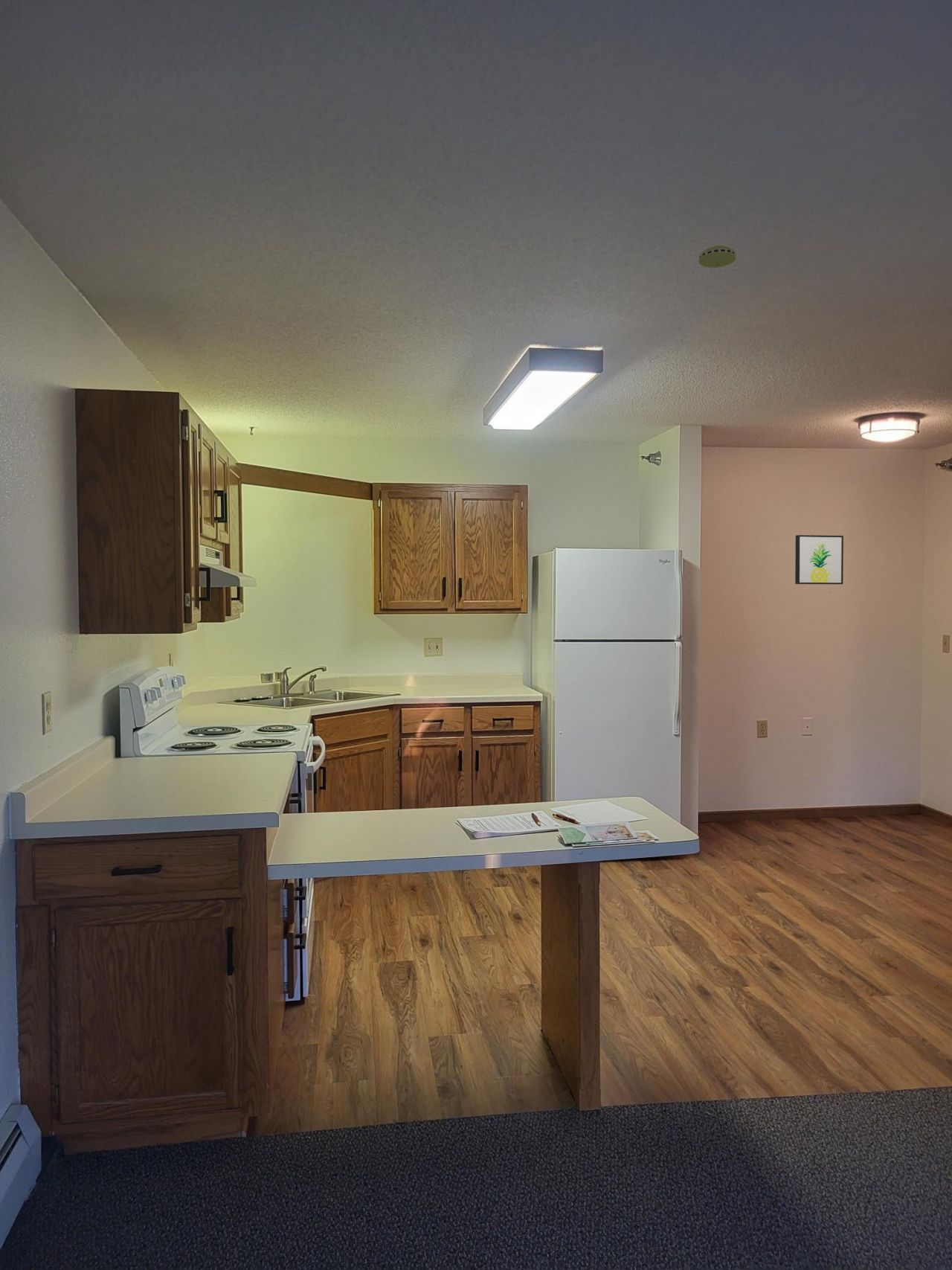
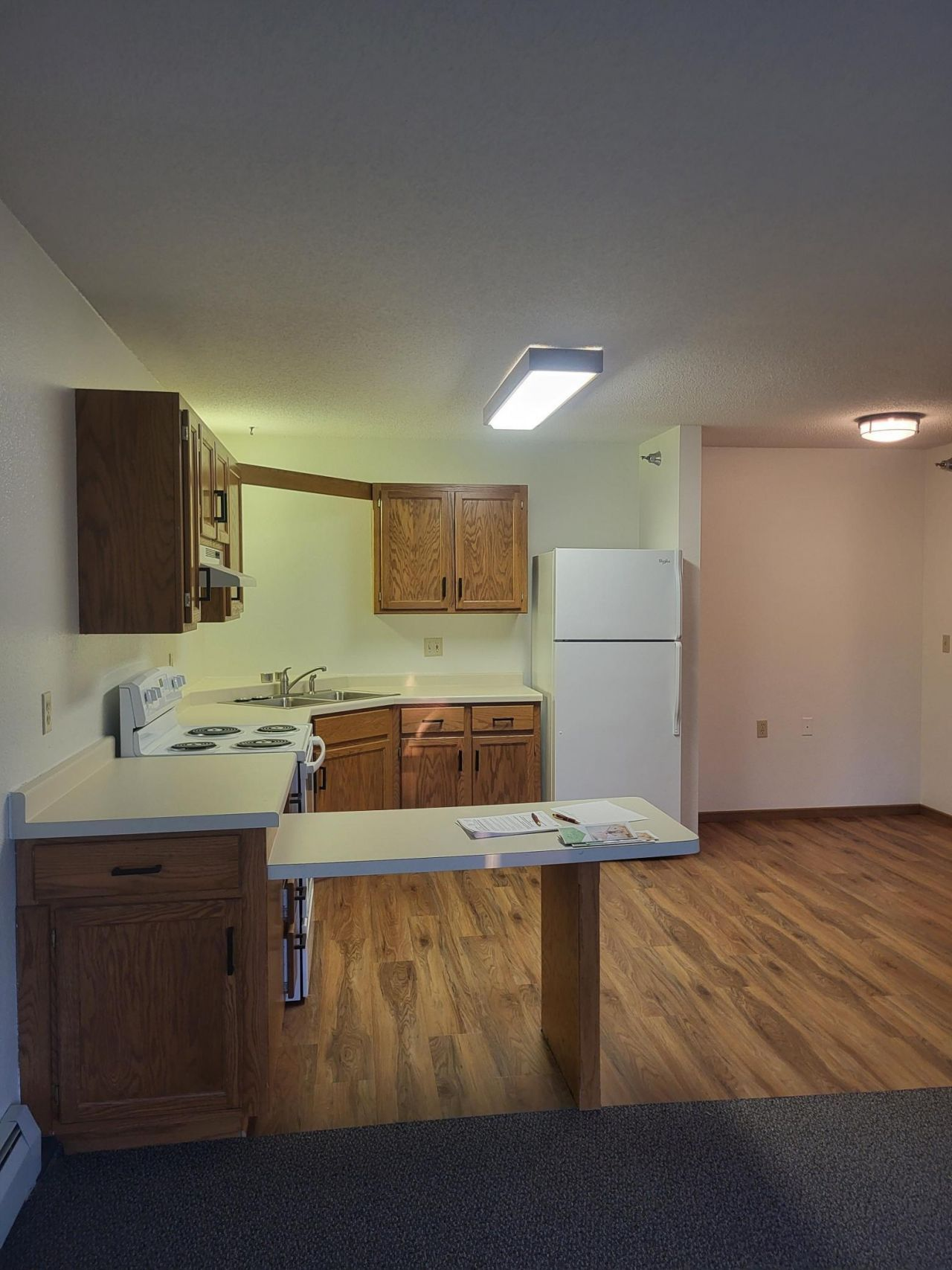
- wall art [794,534,844,585]
- smoke detector [698,245,736,269]
